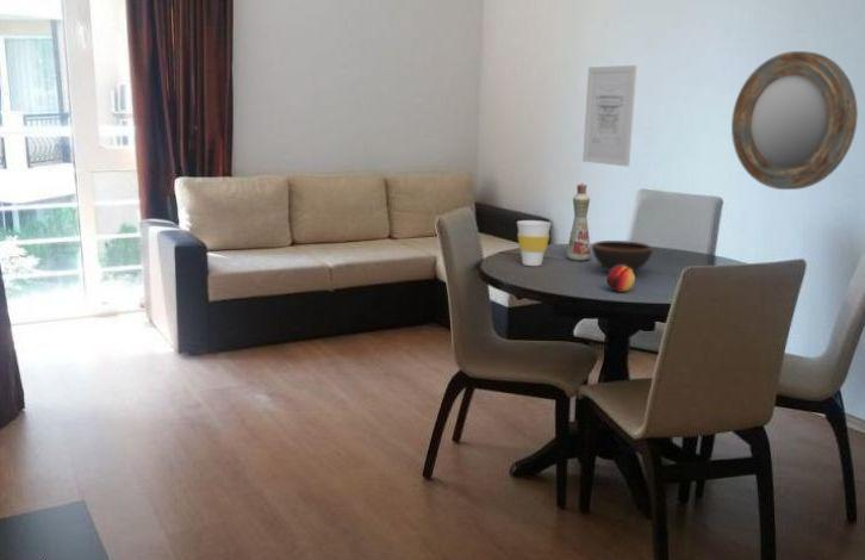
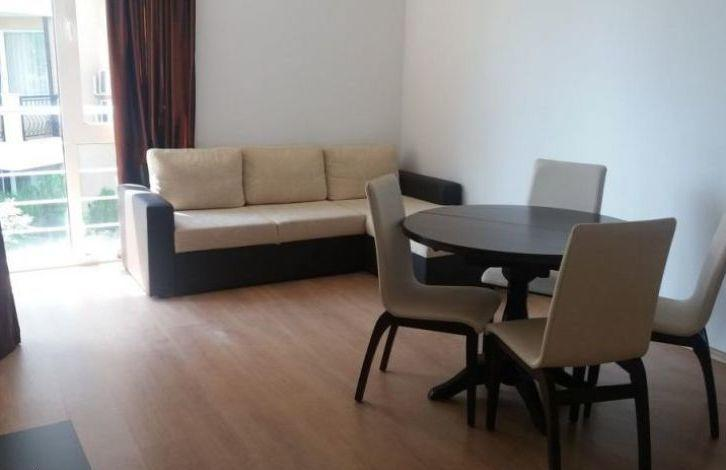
- cup [516,219,553,267]
- bowl [591,239,654,274]
- wall art [581,64,637,168]
- home mirror [730,50,859,191]
- bottle [566,182,592,262]
- fruit [605,266,636,293]
